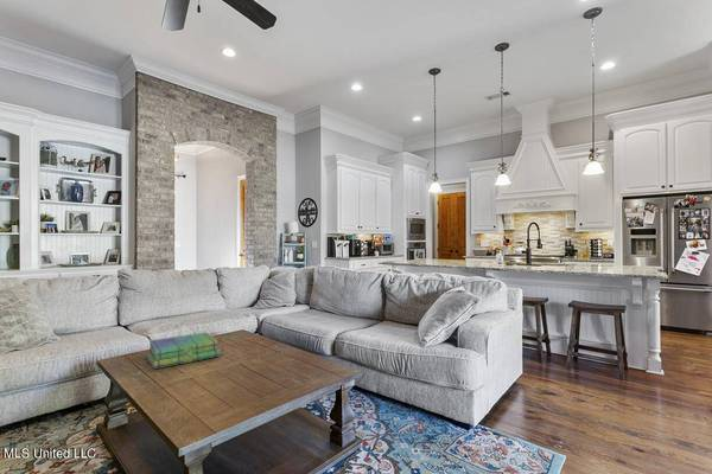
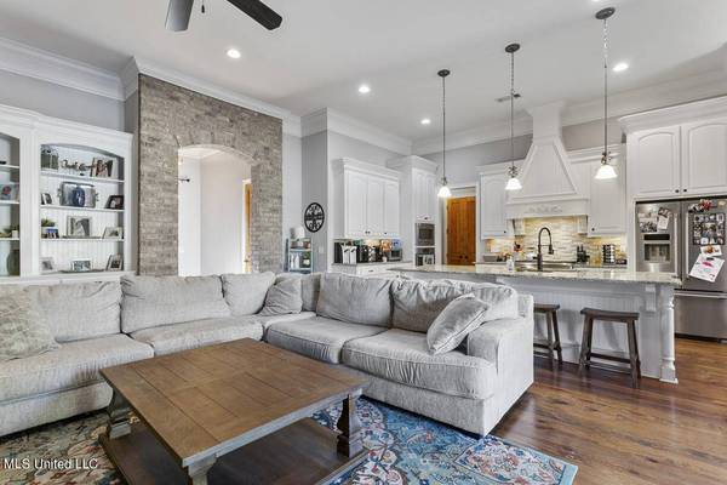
- stack of books [145,331,222,370]
